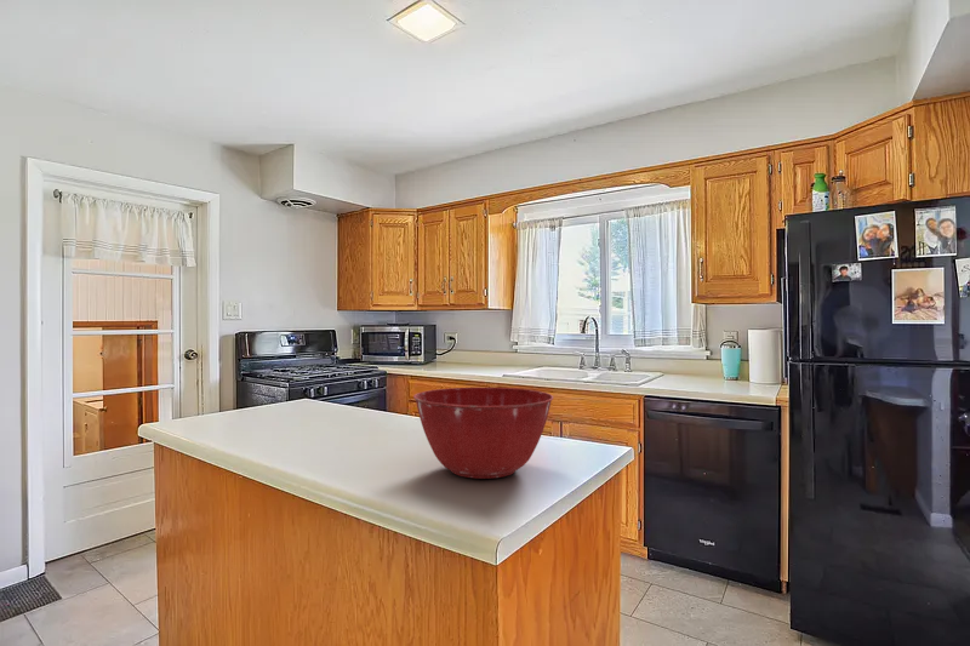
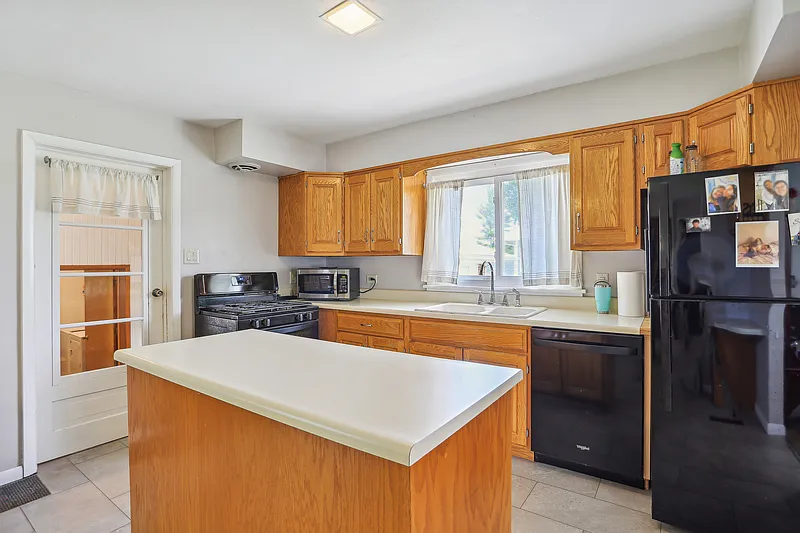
- mixing bowl [412,387,554,480]
